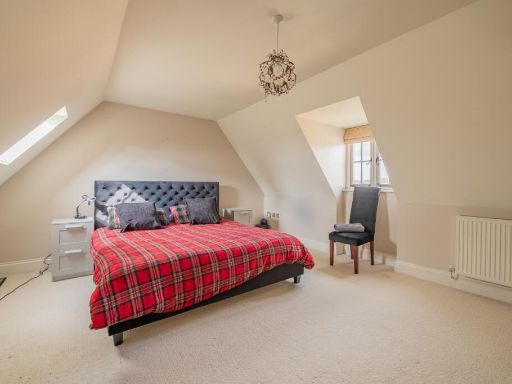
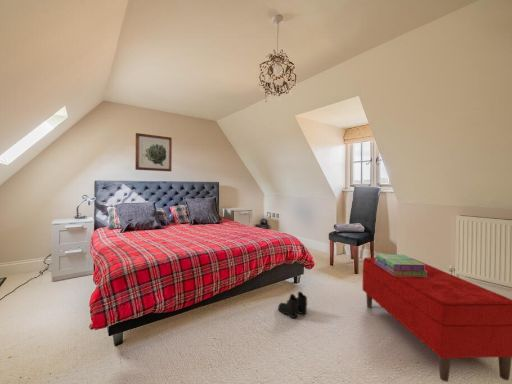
+ boots [277,291,309,319]
+ wall art [134,132,173,172]
+ bench [362,257,512,383]
+ stack of books [375,253,427,277]
